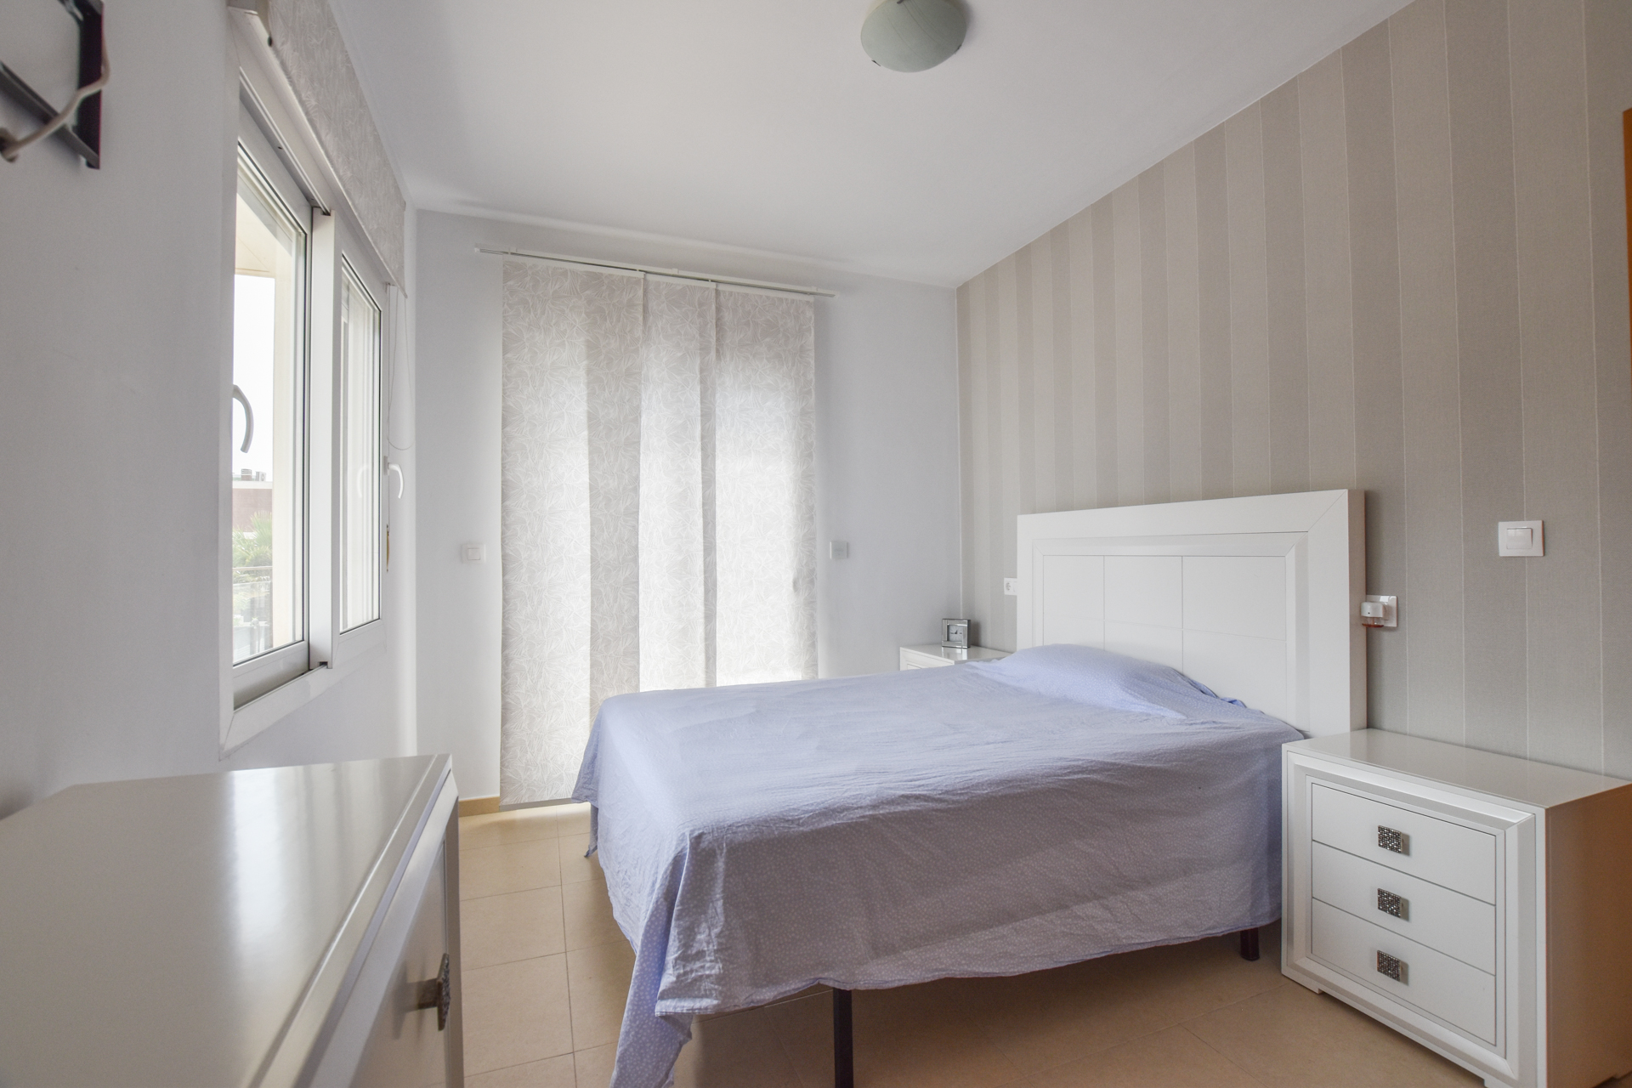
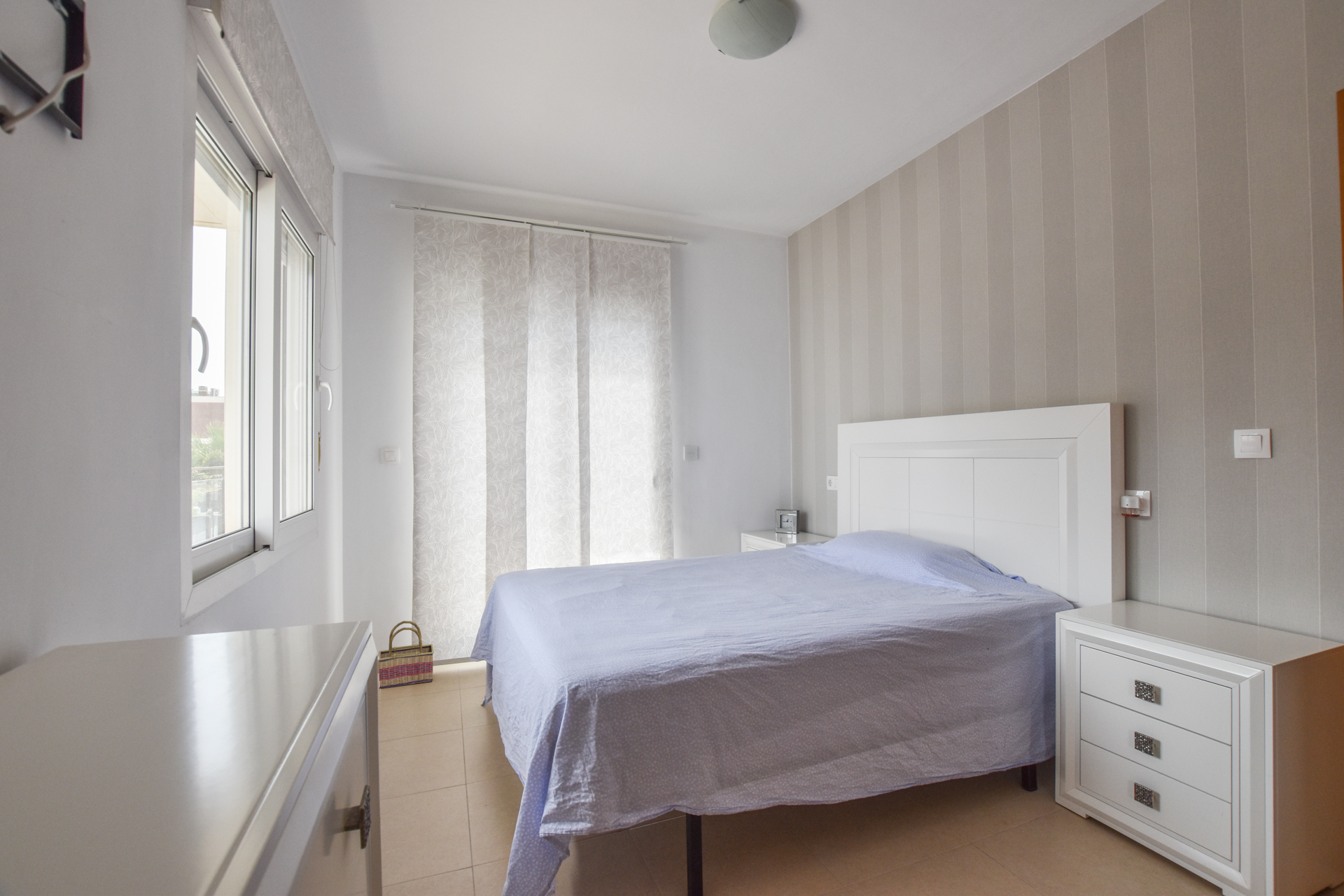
+ basket [378,620,435,689]
